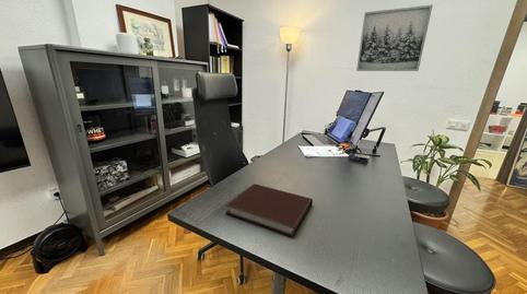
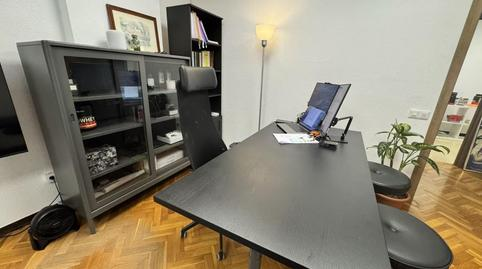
- wall art [355,3,434,72]
- notebook [225,183,314,238]
